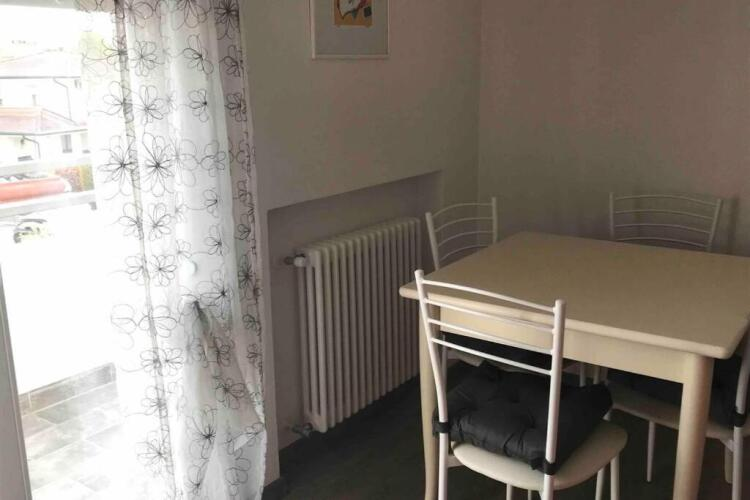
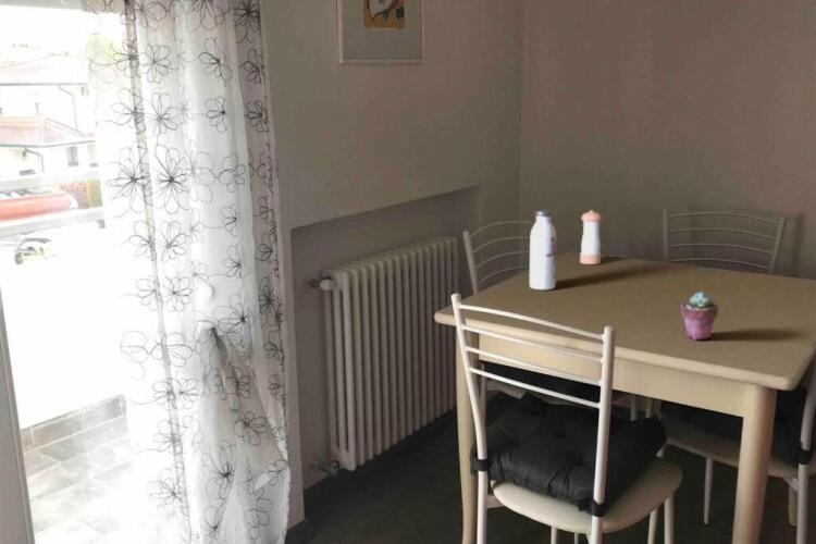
+ pepper shaker [579,209,603,265]
+ potted succulent [679,290,719,341]
+ water bottle [529,209,557,290]
